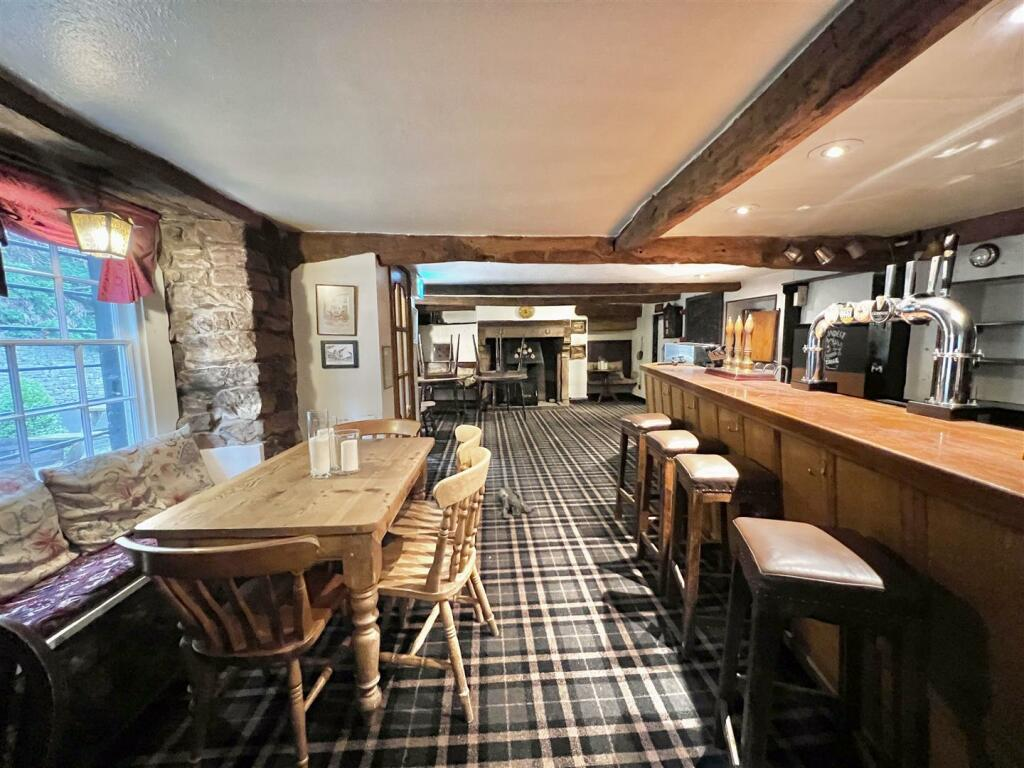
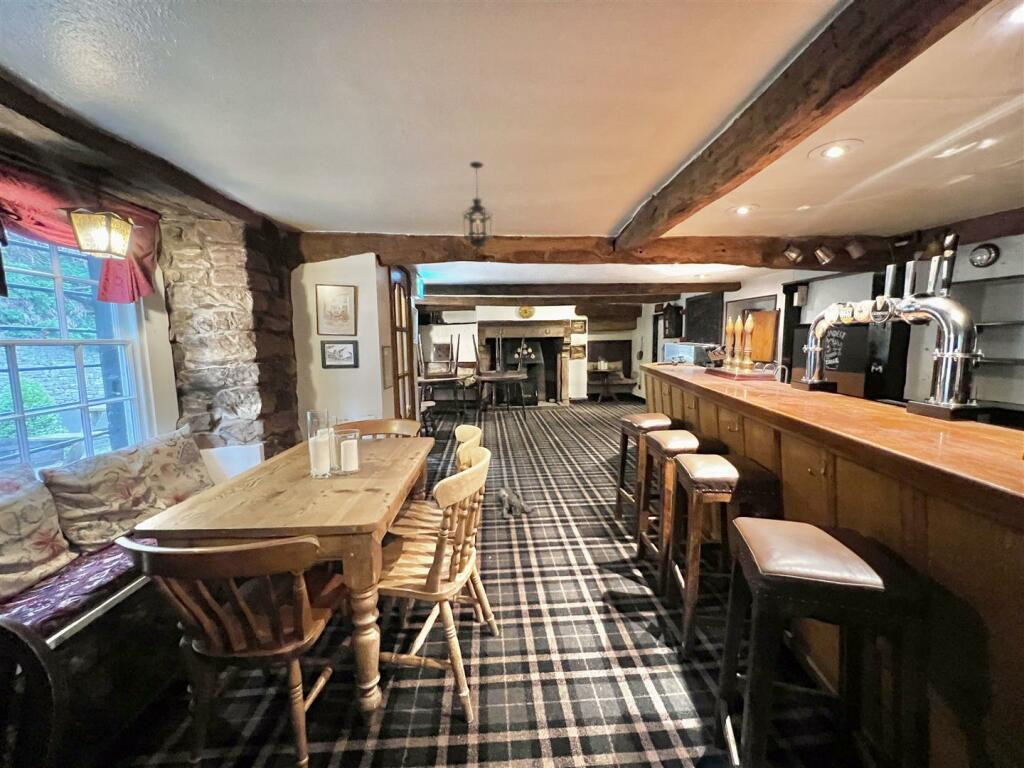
+ hanging lantern [461,160,494,254]
